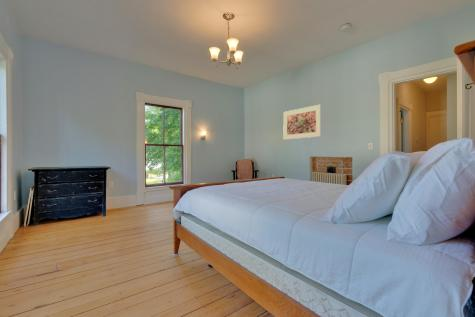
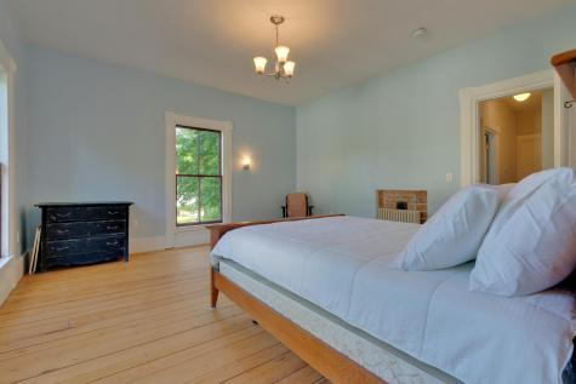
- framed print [282,104,322,141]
